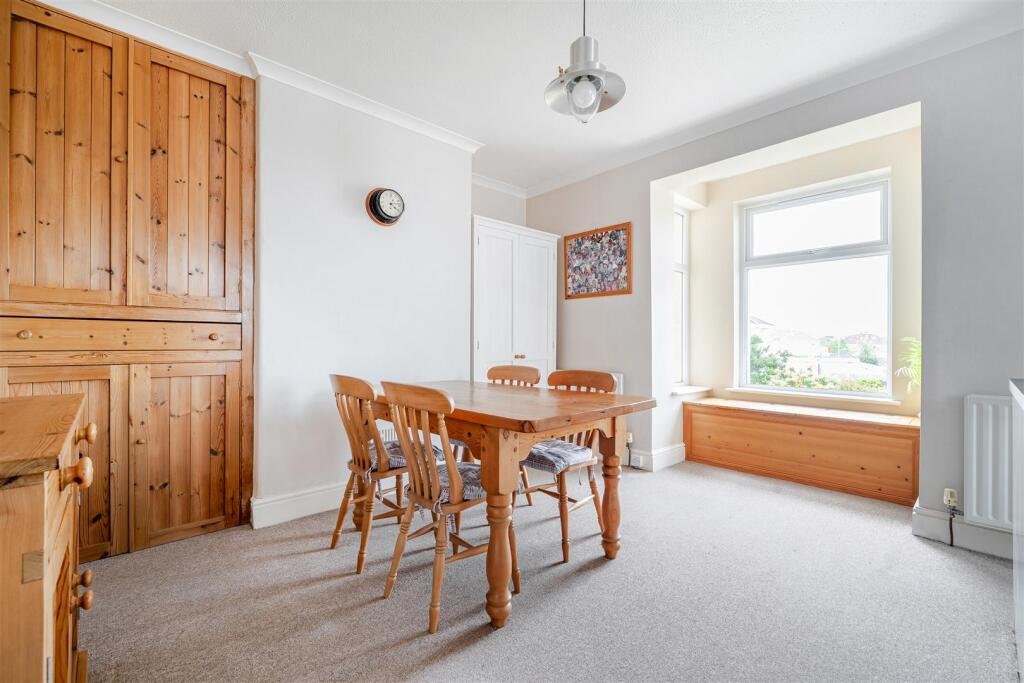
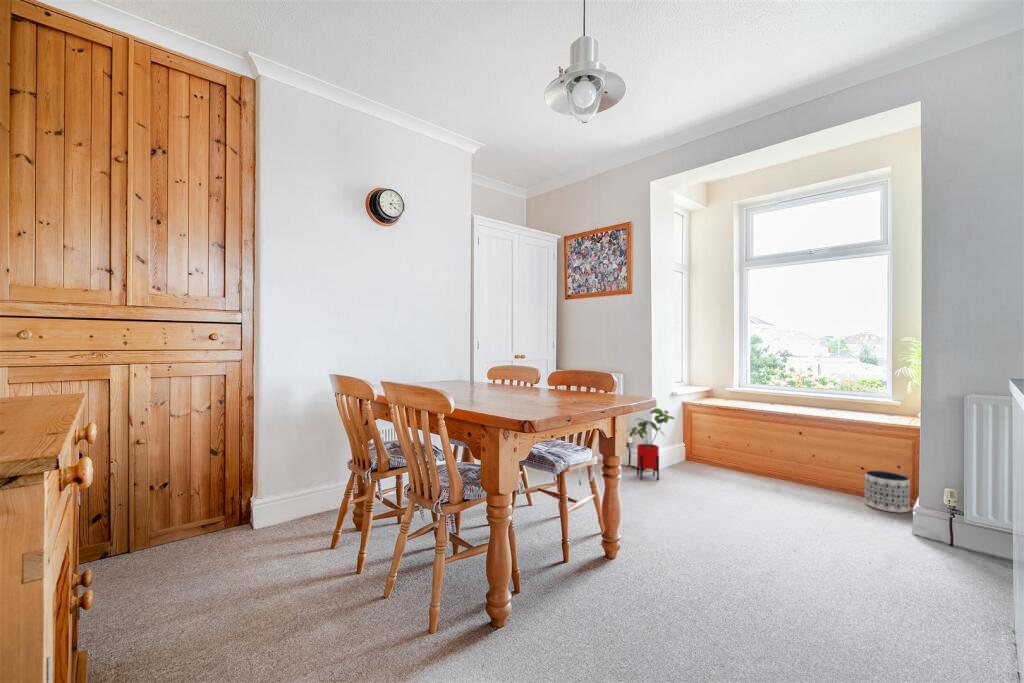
+ house plant [628,407,676,481]
+ planter [864,470,911,514]
